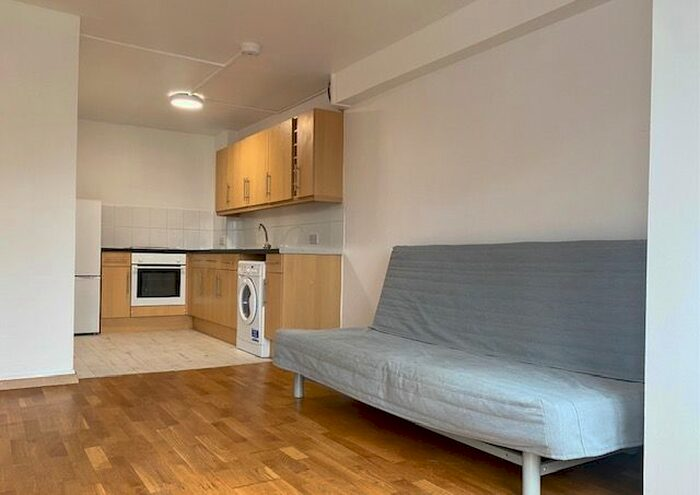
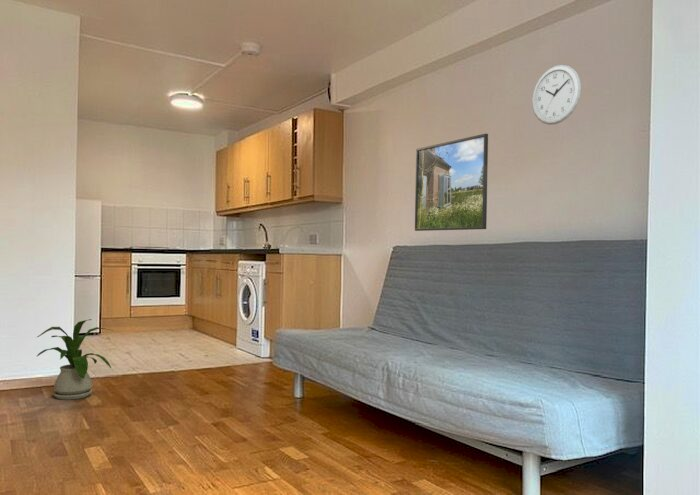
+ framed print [414,133,489,232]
+ wall clock [531,64,582,126]
+ house plant [36,318,114,401]
